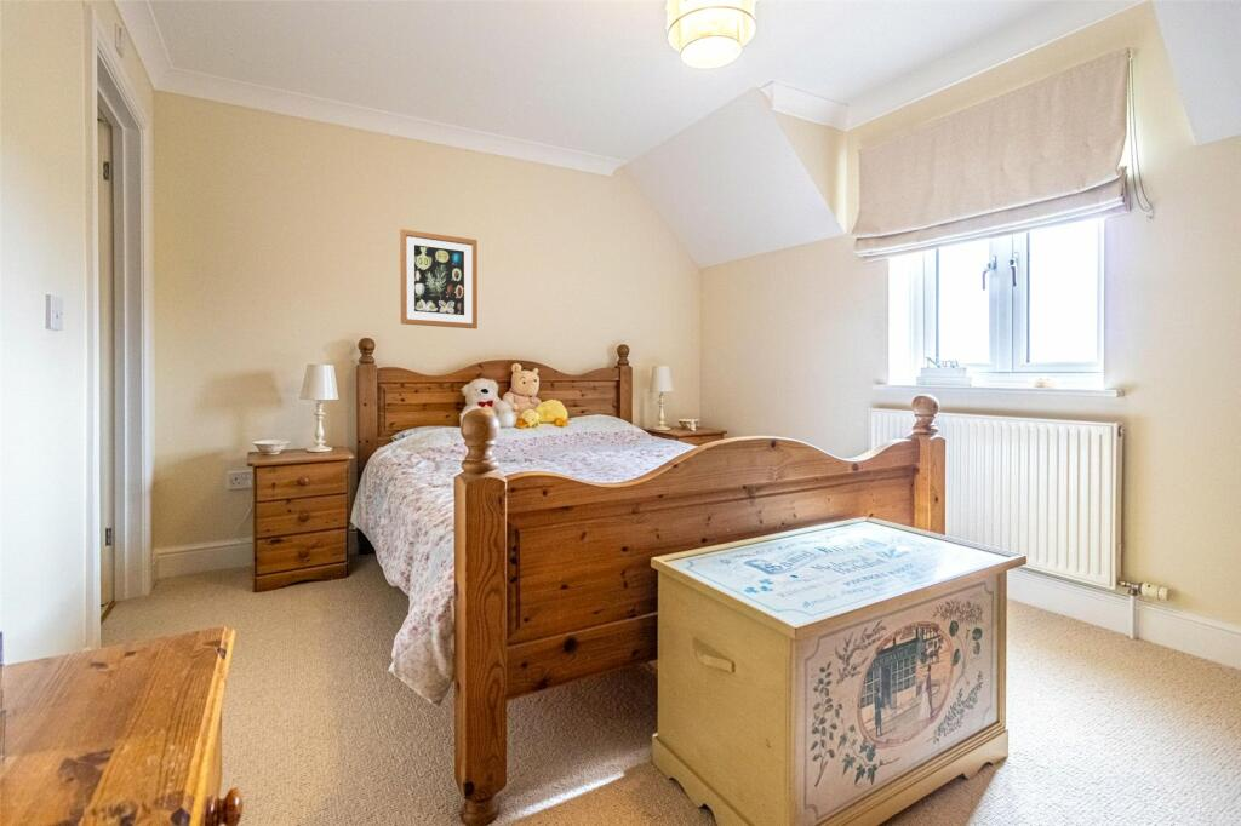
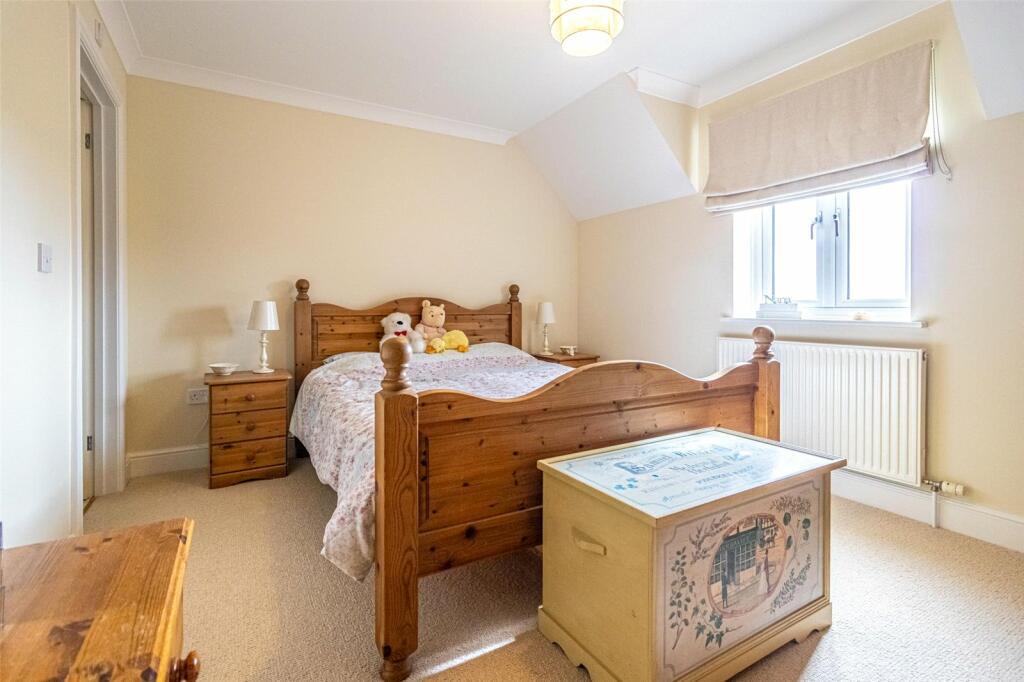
- wall art [399,228,479,329]
